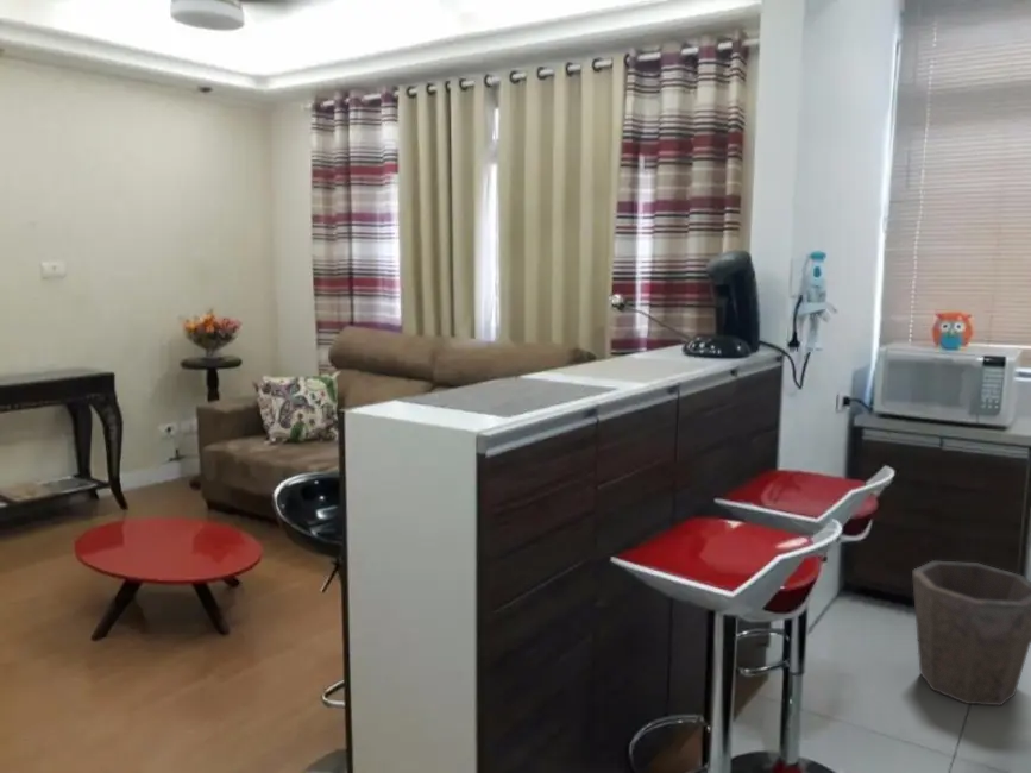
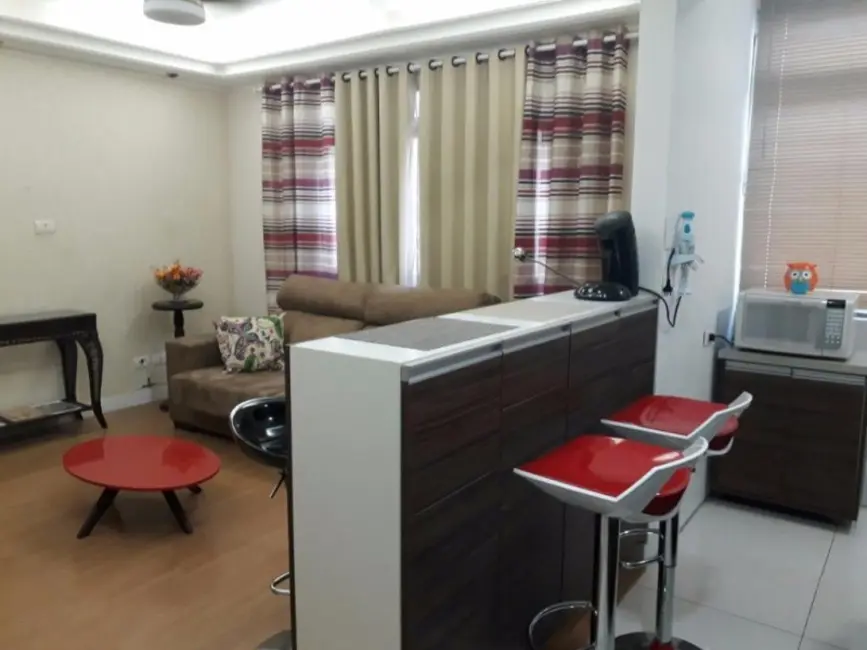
- waste bin [911,560,1031,708]
